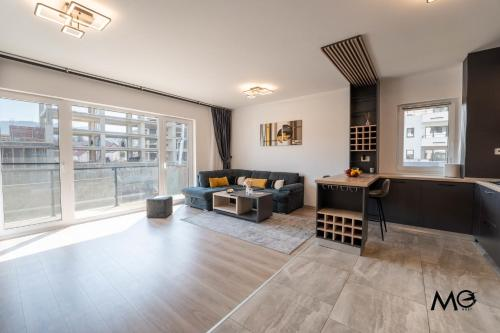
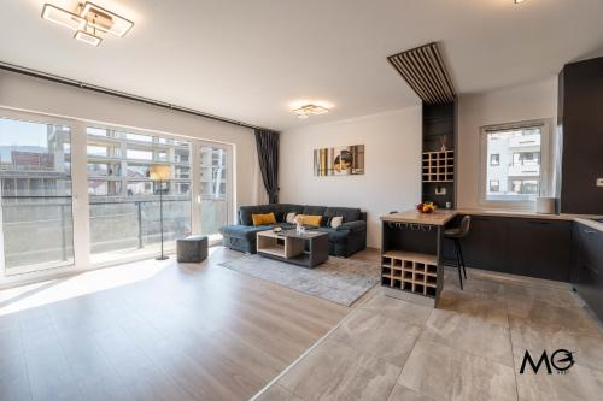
+ floor lamp [148,164,172,261]
